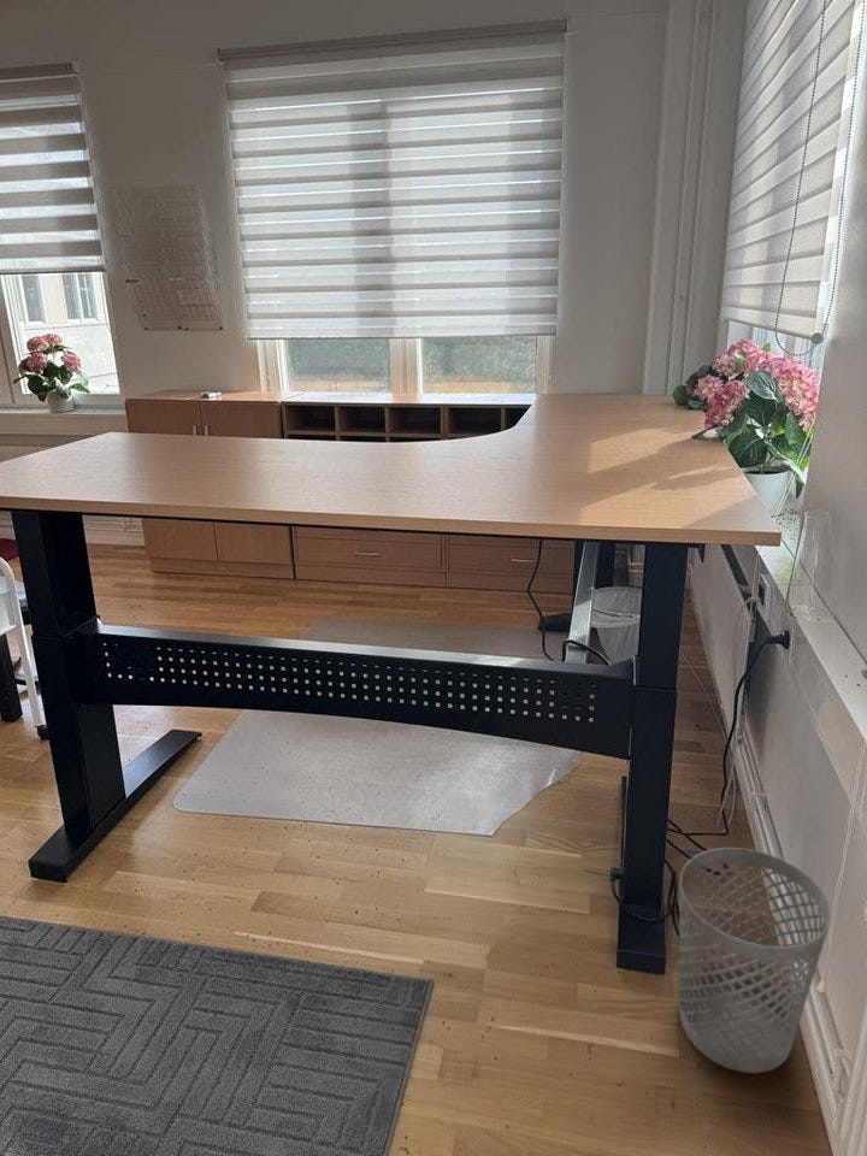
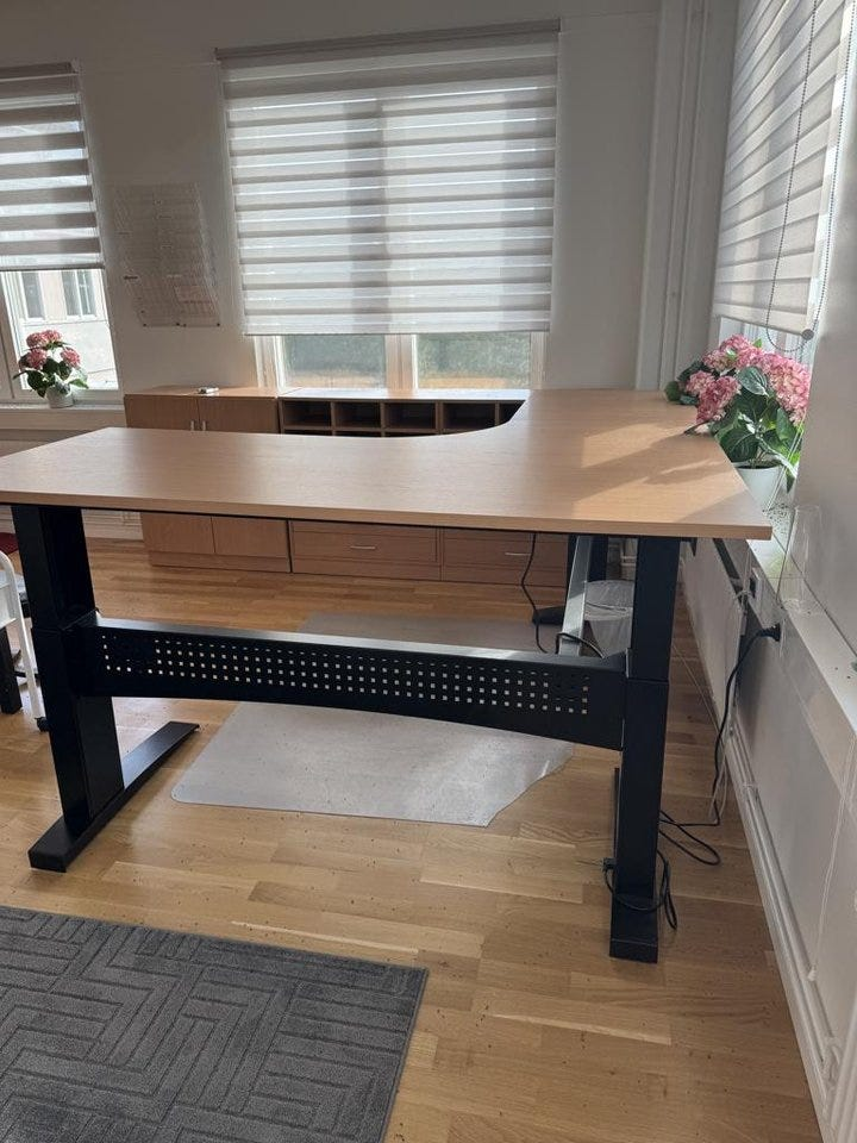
- wastebasket [678,847,833,1074]
